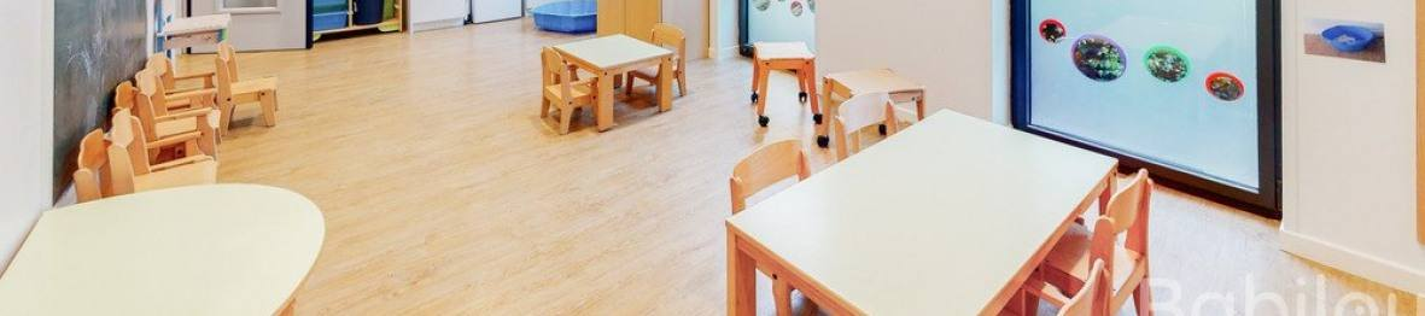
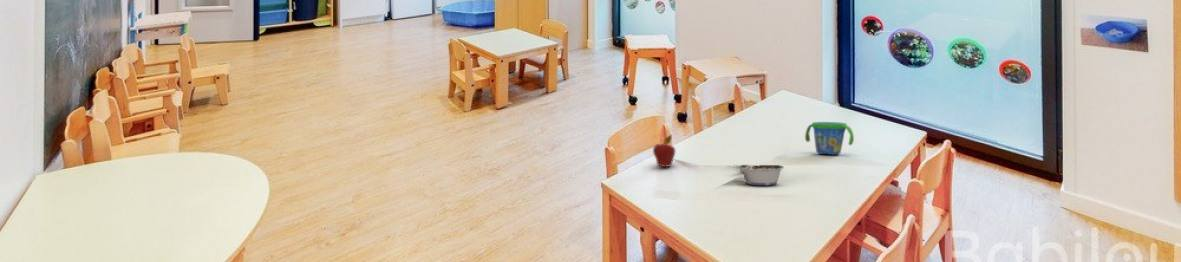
+ snack cup [804,121,855,156]
+ legume [734,164,785,187]
+ fruit [652,133,676,168]
